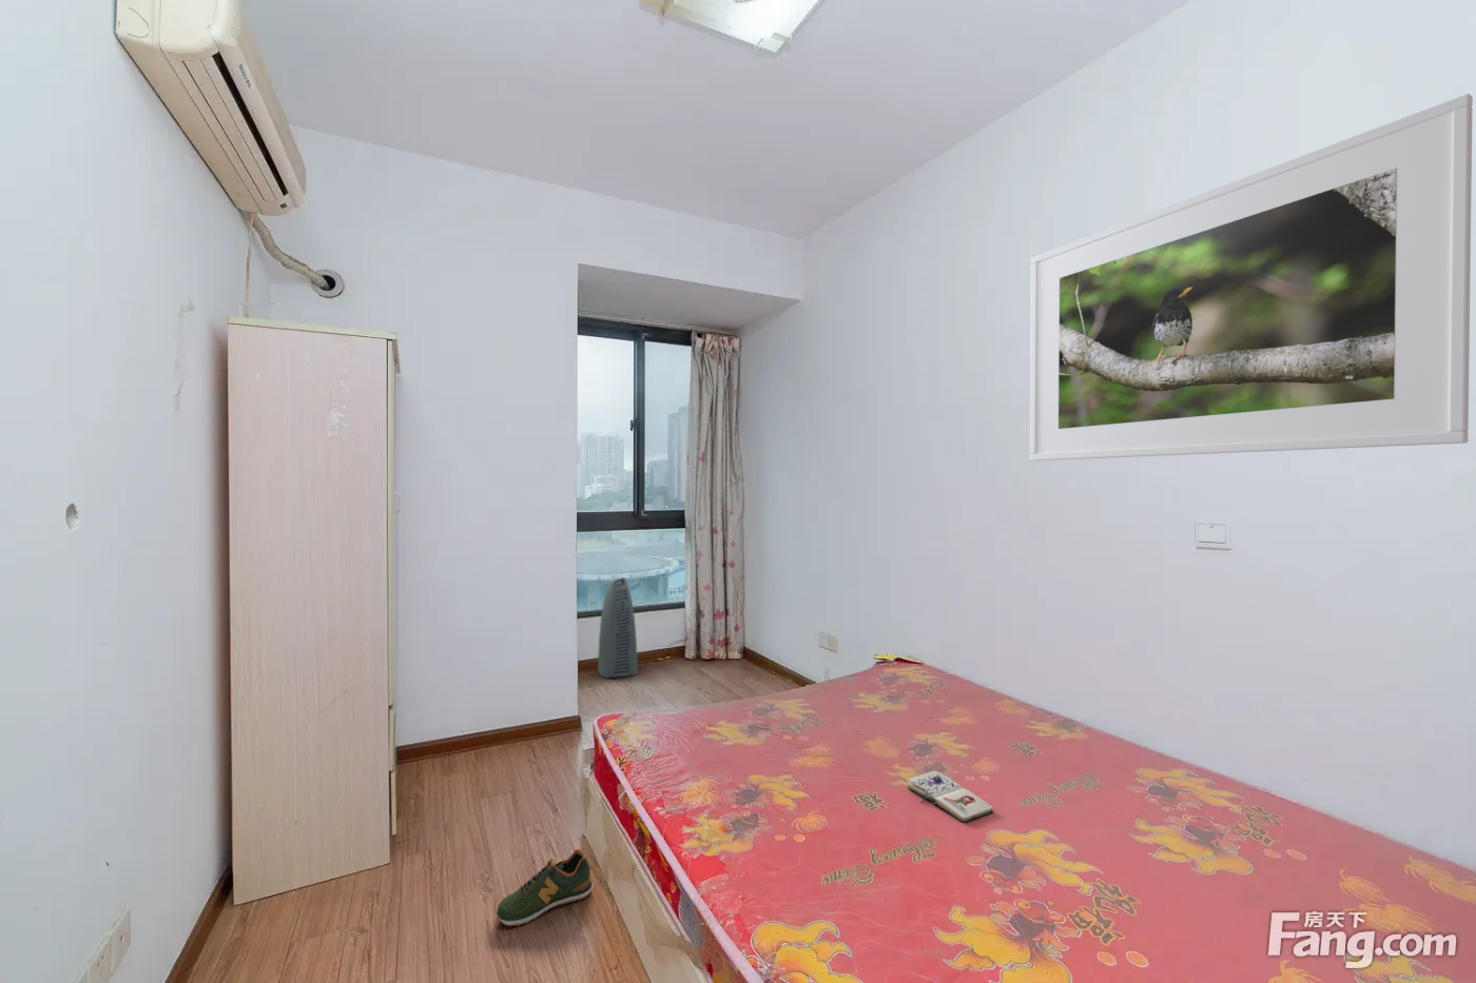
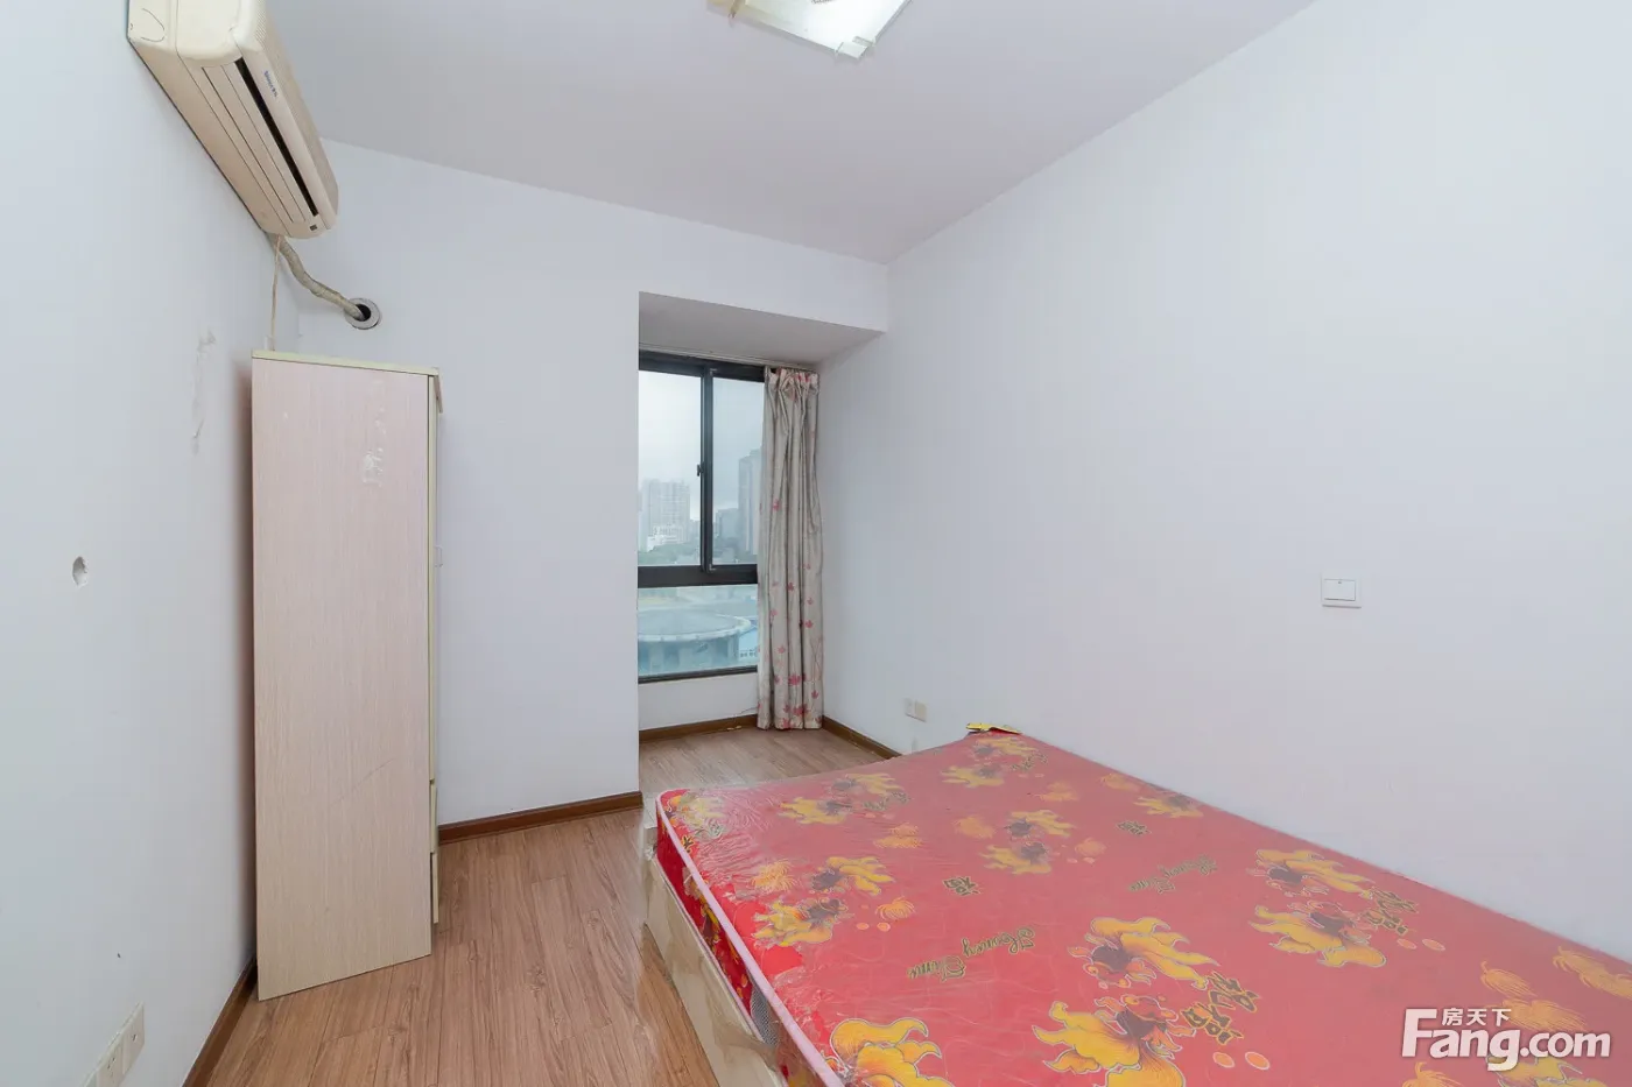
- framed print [1029,93,1474,462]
- paperback book [906,770,994,823]
- air purifier [597,576,639,679]
- shoe [496,848,595,927]
